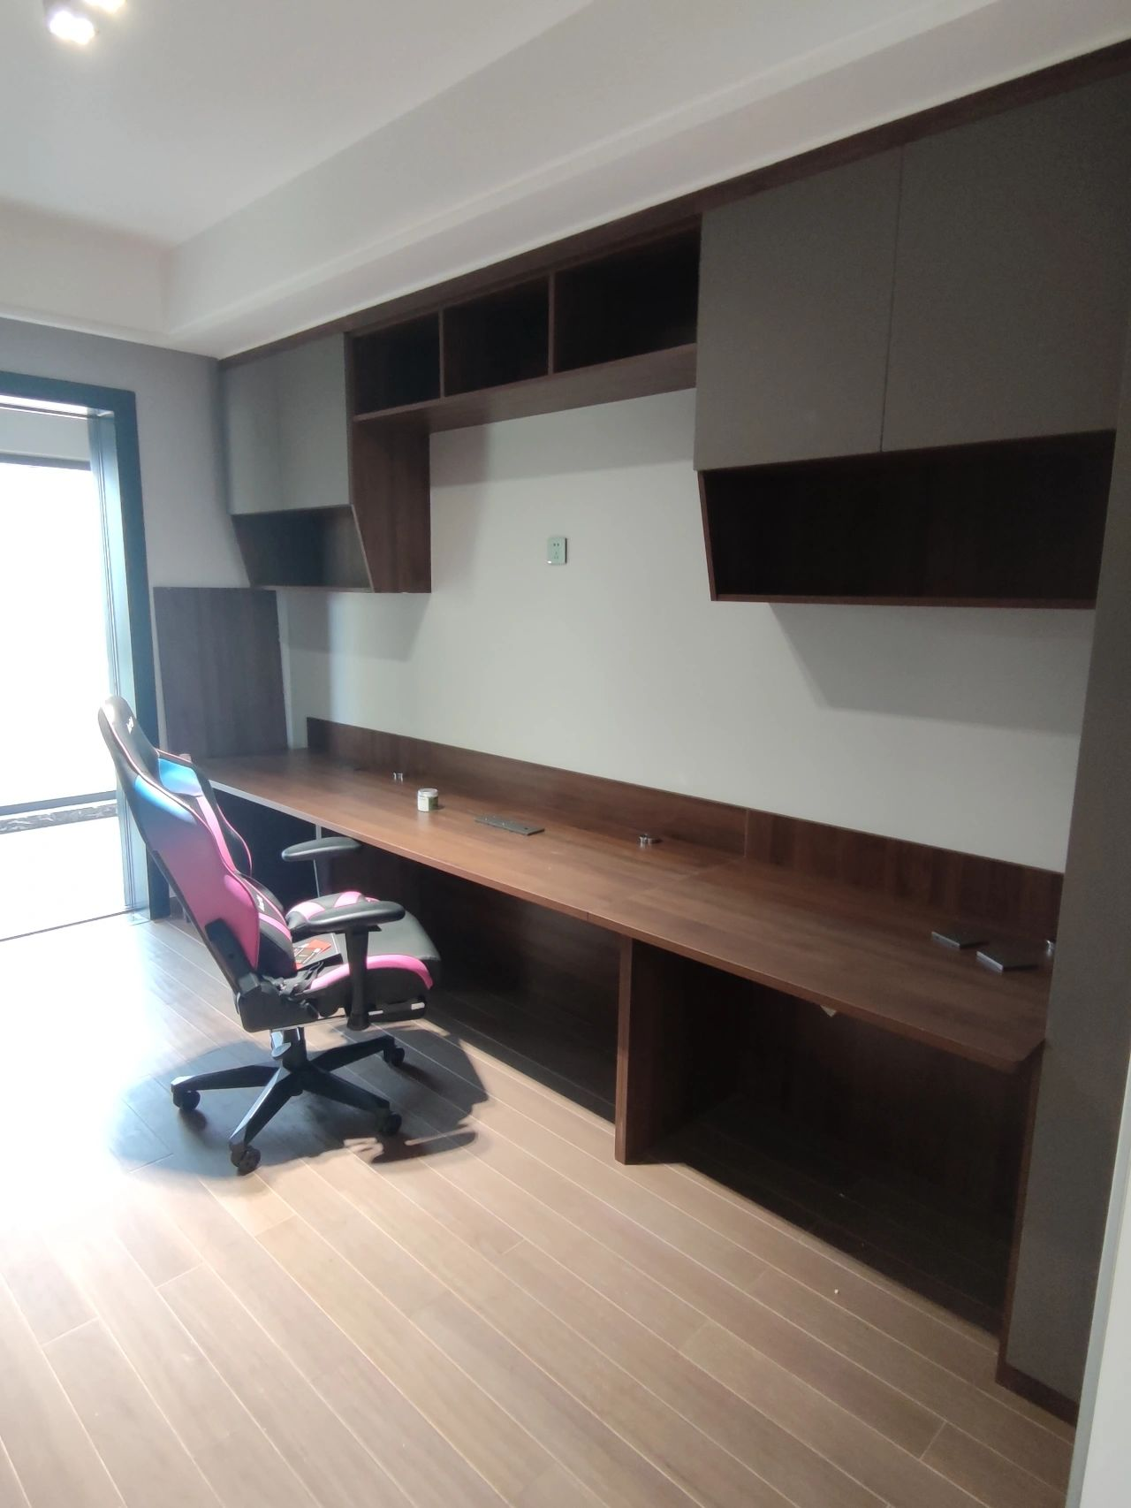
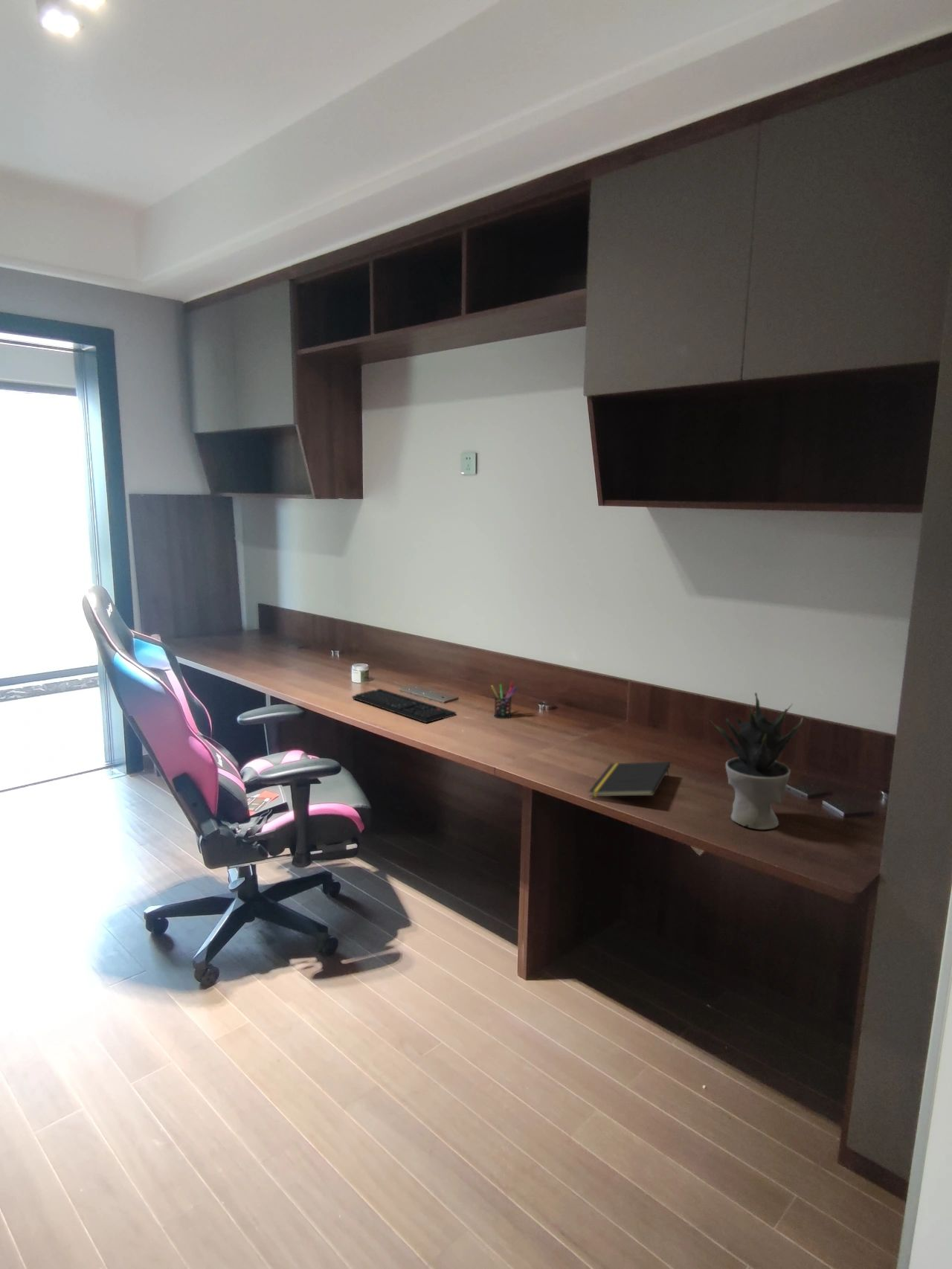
+ pen holder [490,681,518,719]
+ keyboard [351,688,457,724]
+ potted plant [709,692,803,830]
+ notepad [588,761,671,797]
